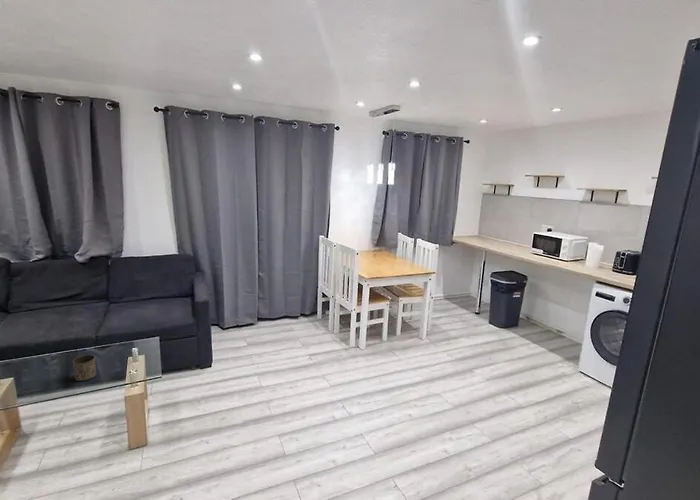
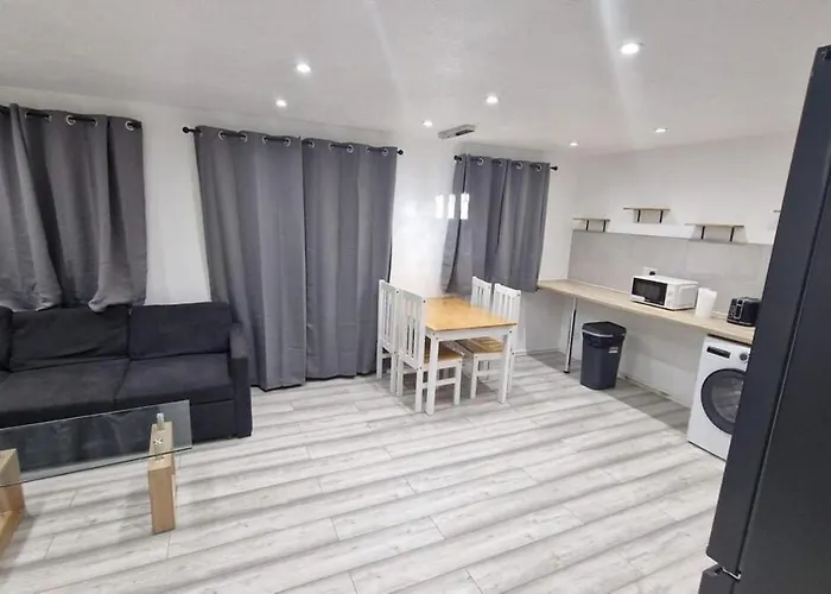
- cup [72,354,97,382]
